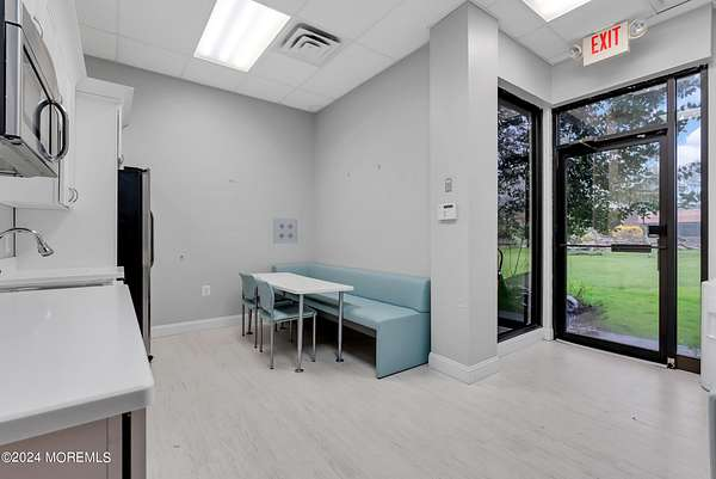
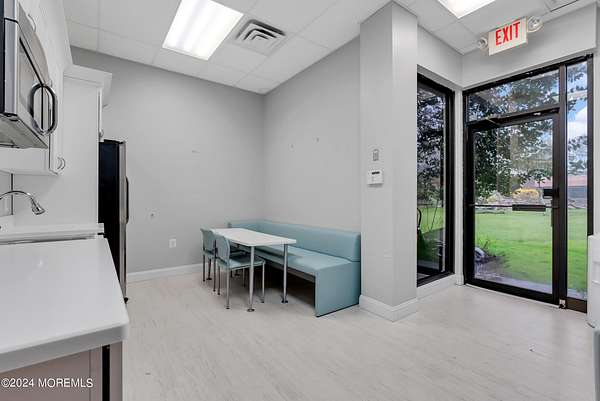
- wall art [272,216,300,245]
